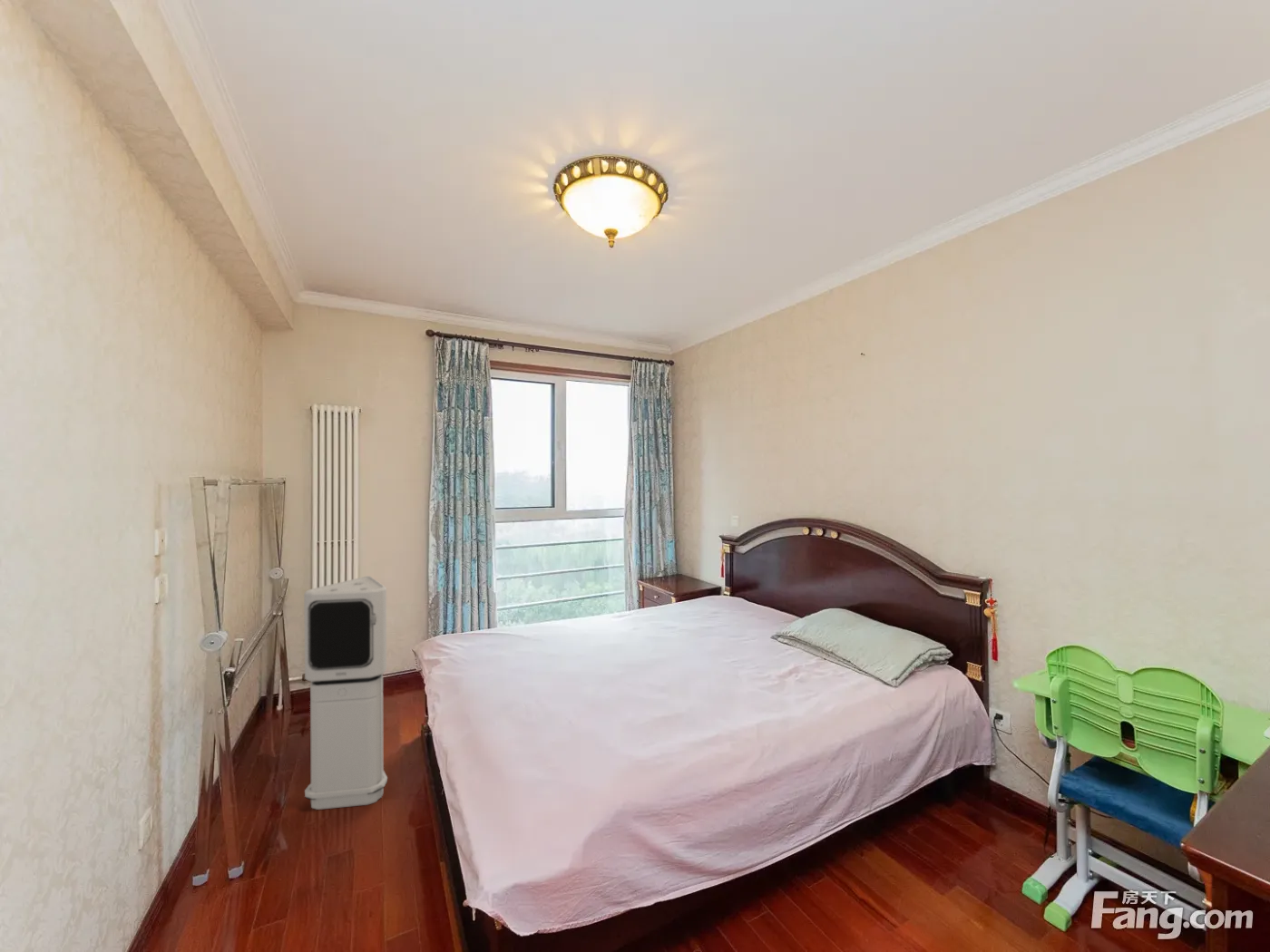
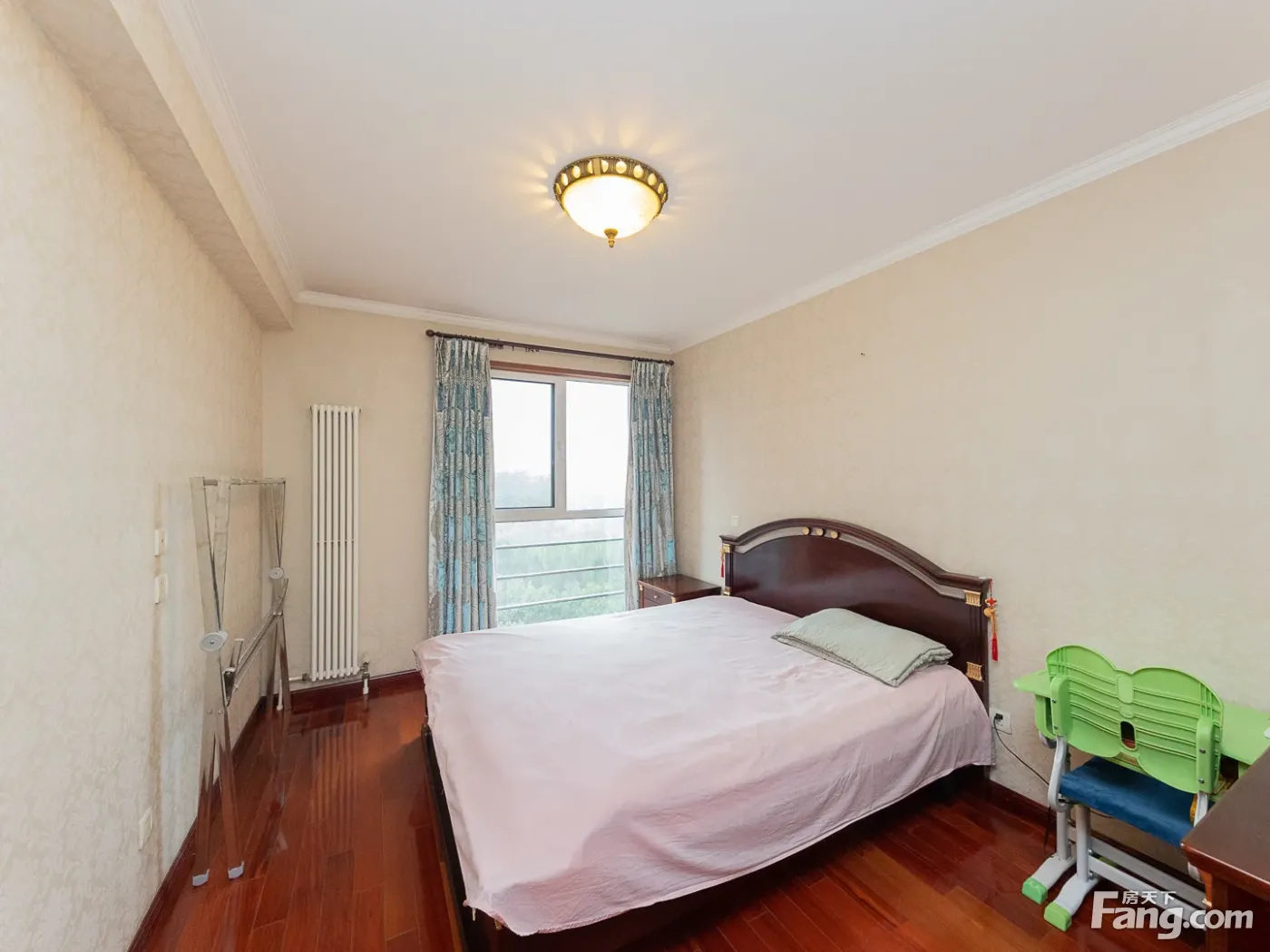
- air purifier [303,575,388,811]
